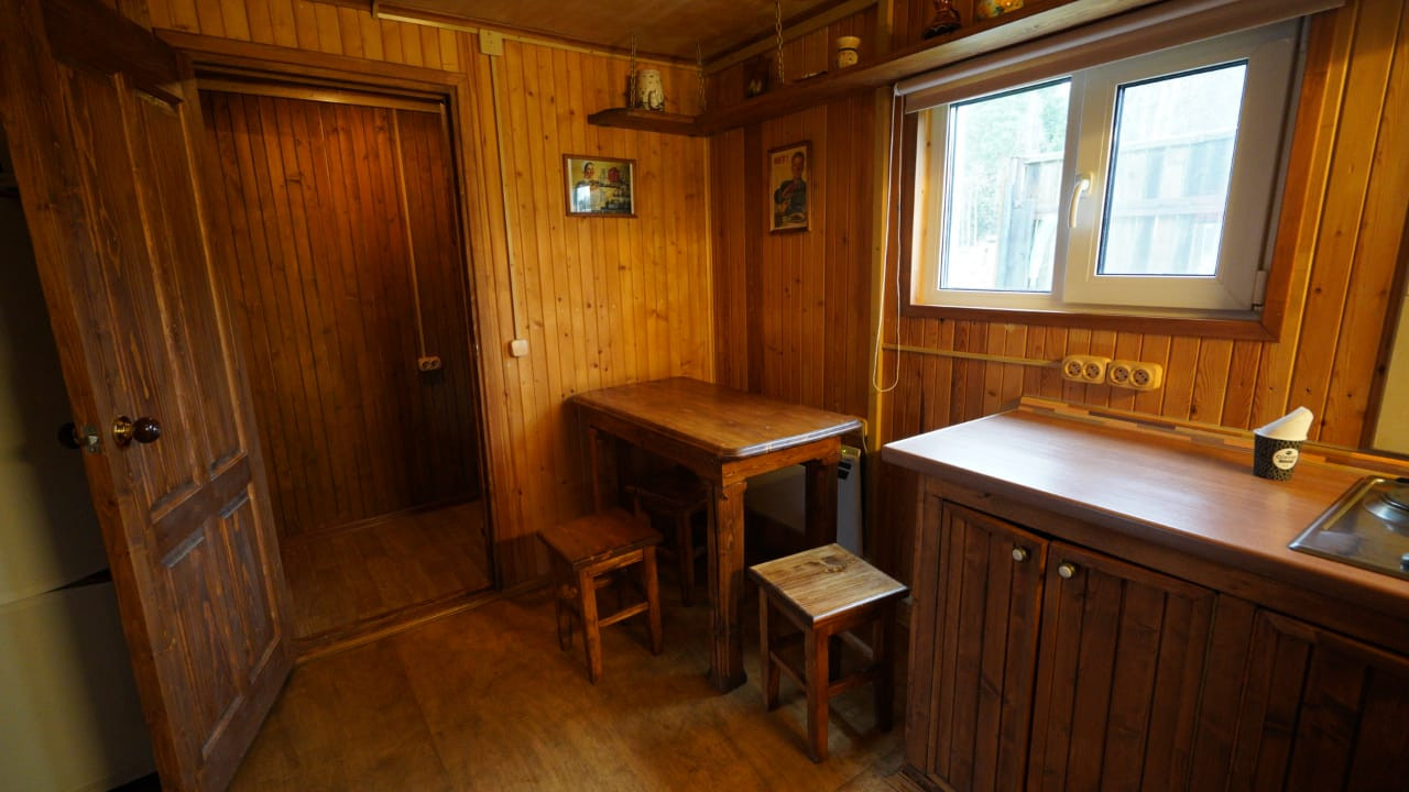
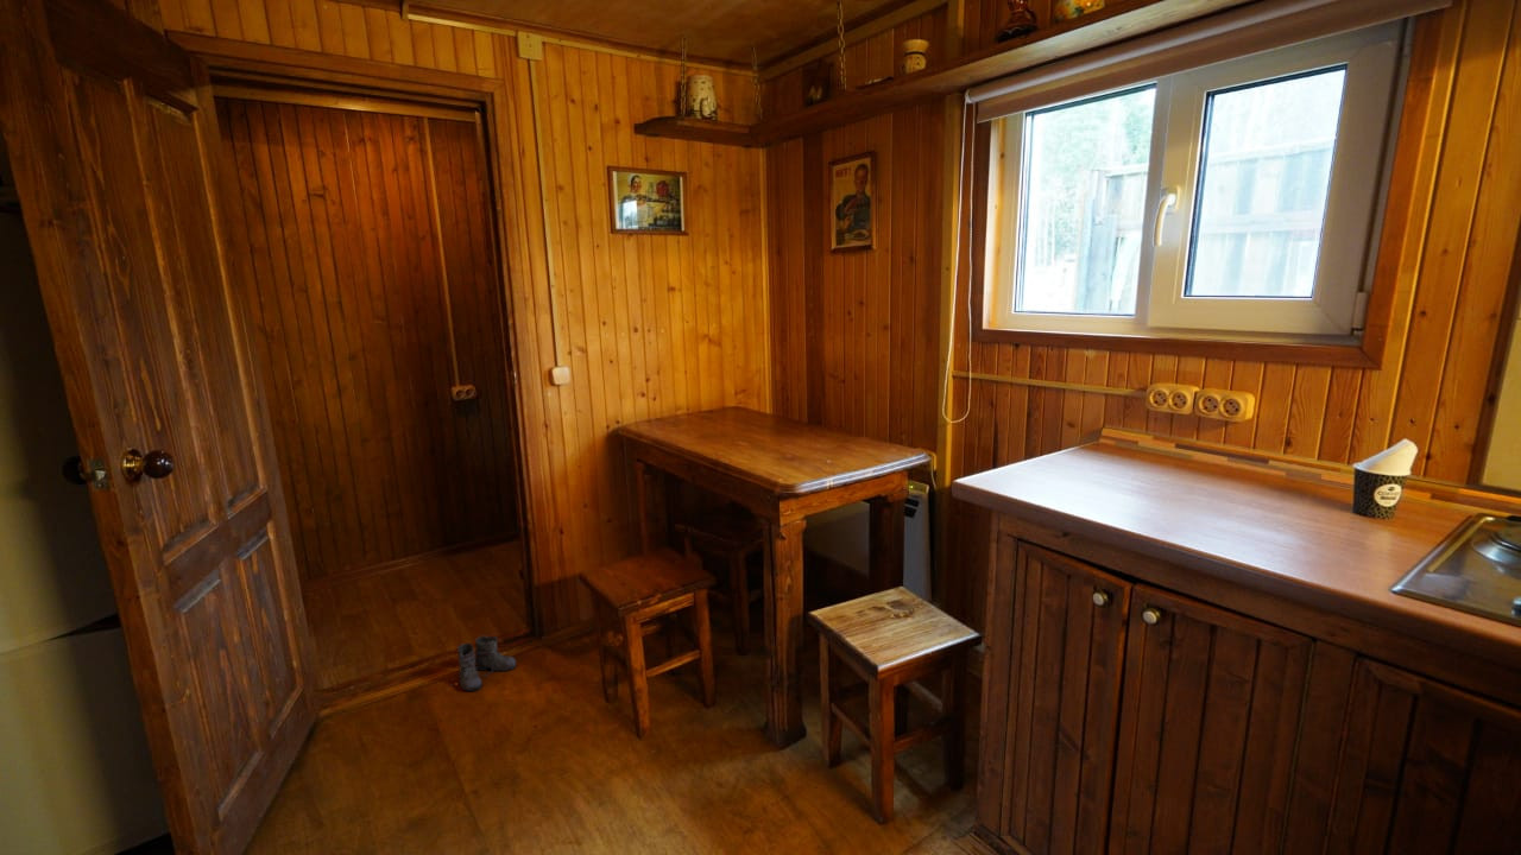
+ boots [448,634,518,692]
